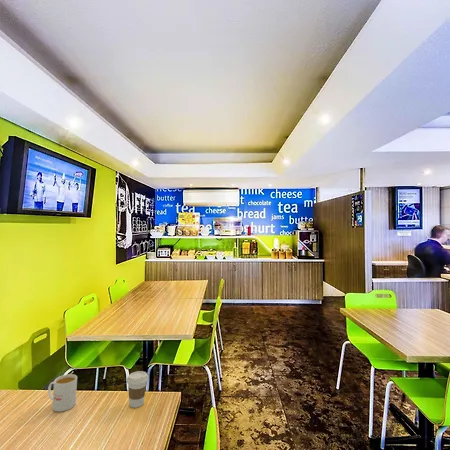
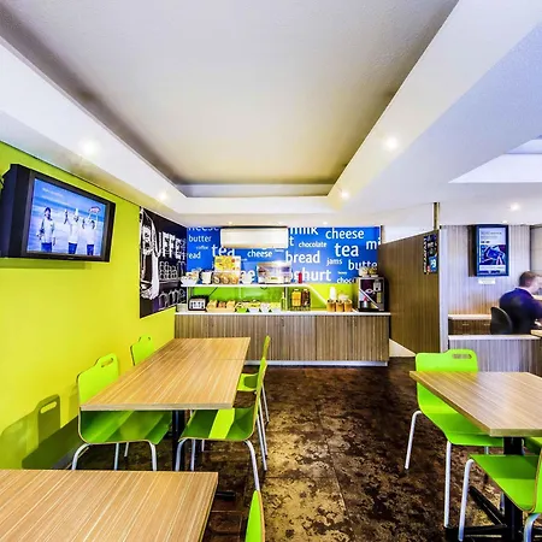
- mug [47,373,78,413]
- coffee cup [126,370,149,409]
